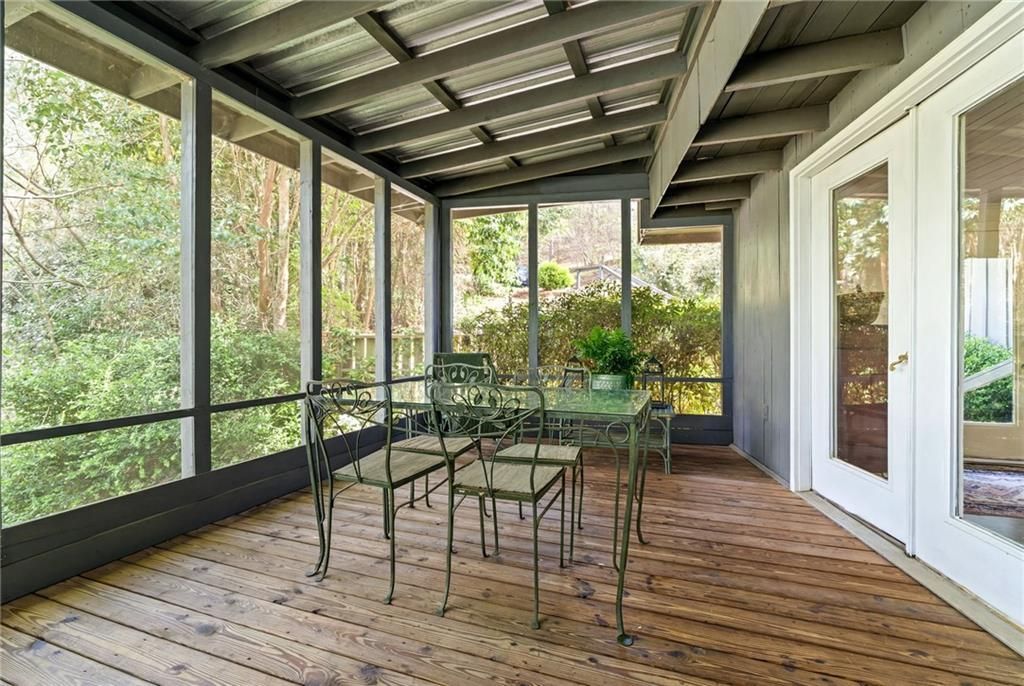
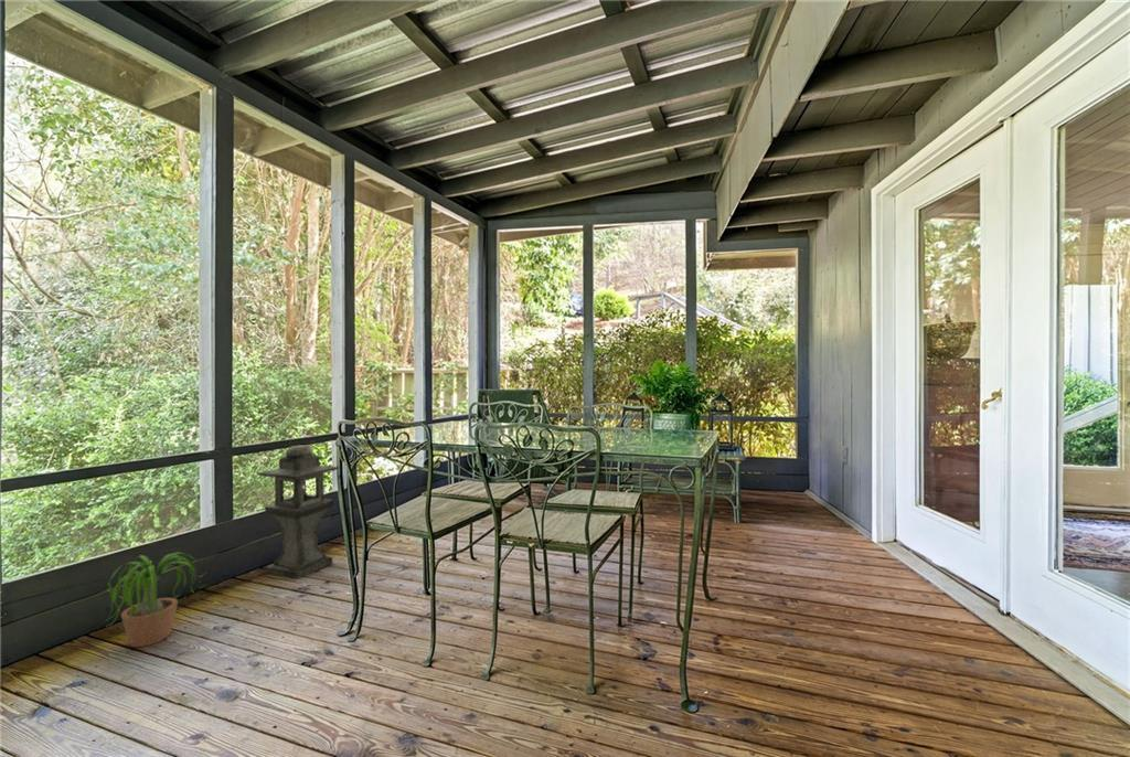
+ lantern [256,445,340,579]
+ potted plant [105,552,210,648]
